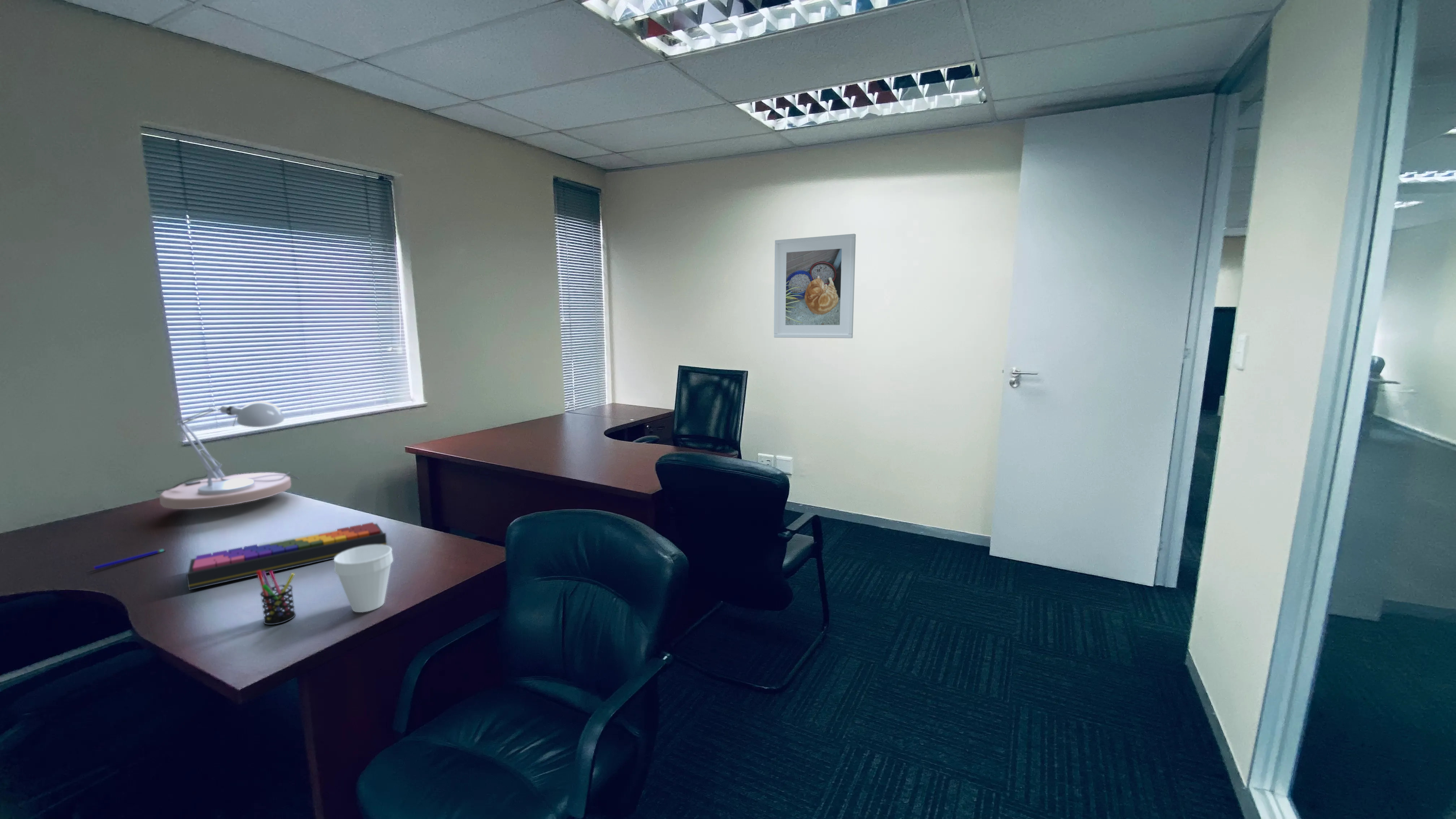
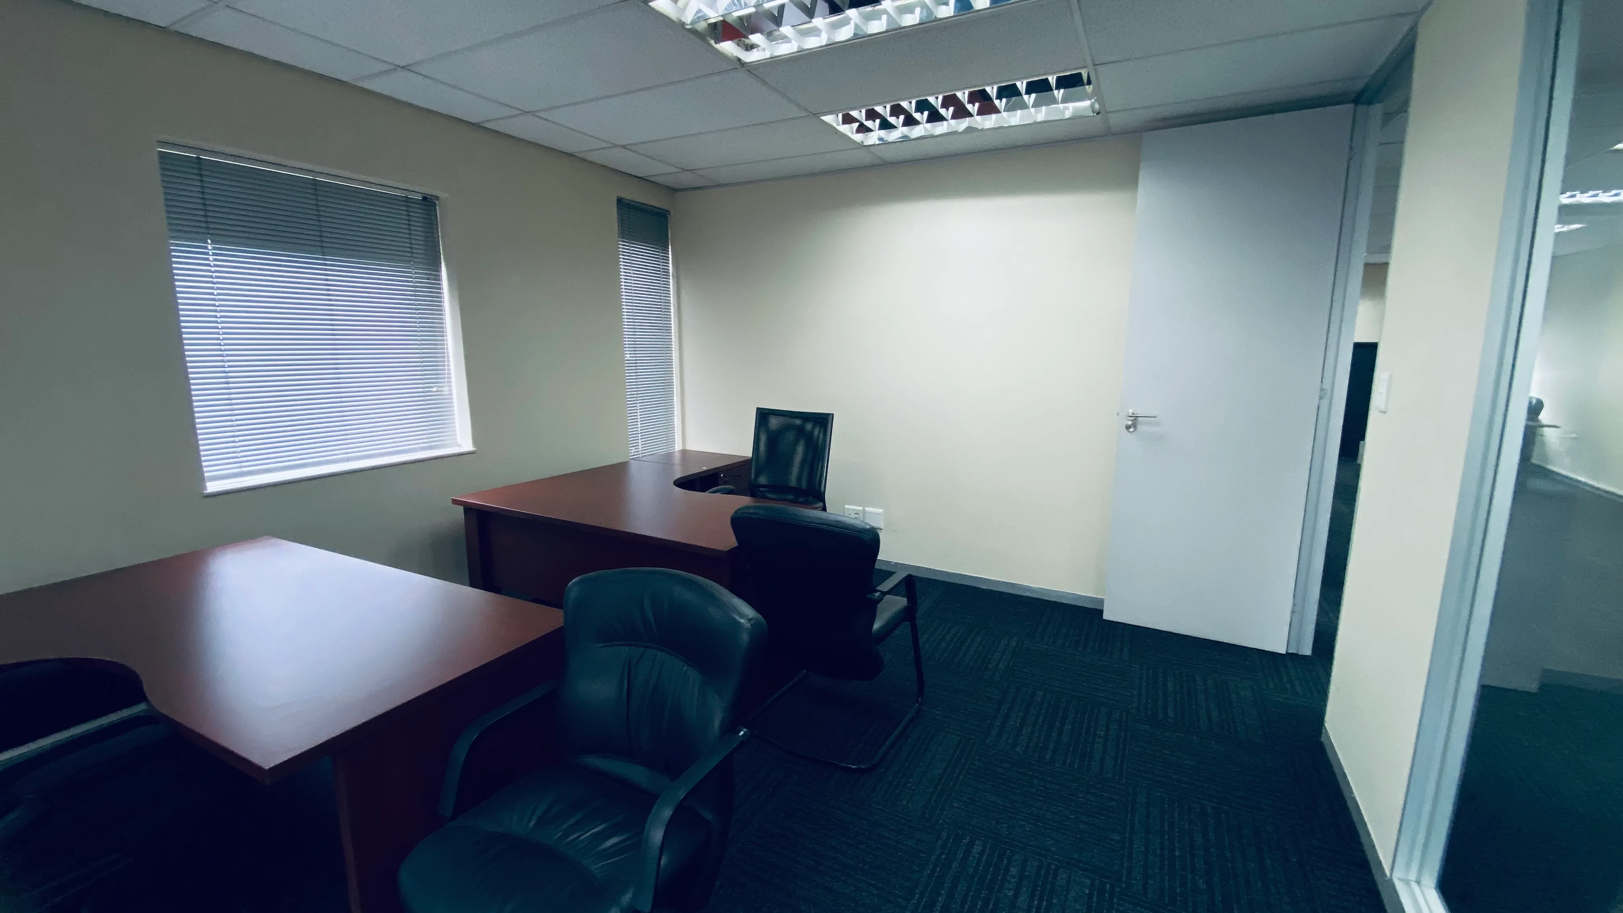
- pen [93,549,166,570]
- computer keyboard [186,522,387,590]
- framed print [774,233,856,339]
- pen holder [256,570,296,625]
- cup [333,545,394,613]
- desk lamp [155,401,300,510]
